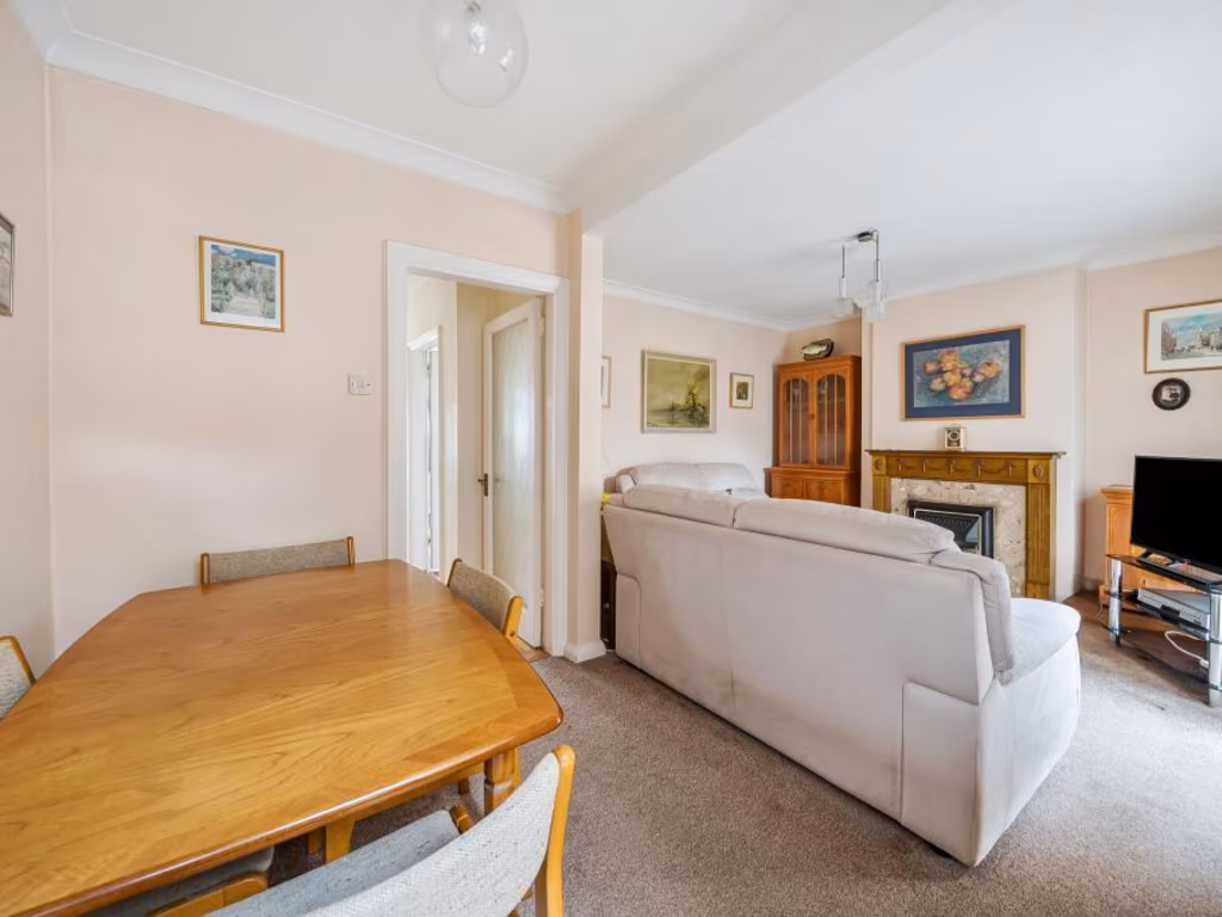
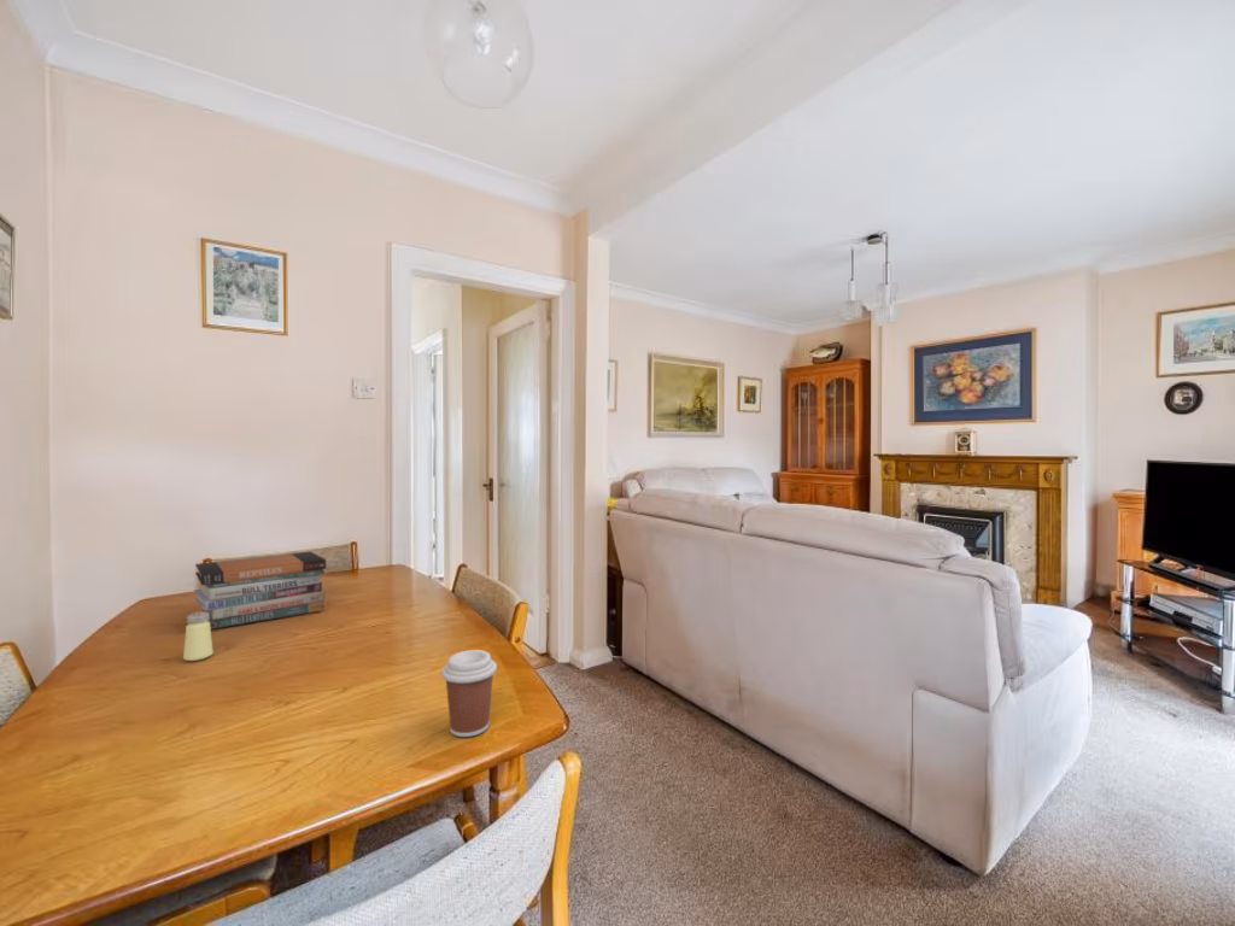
+ book stack [193,550,327,631]
+ saltshaker [182,610,215,662]
+ coffee cup [440,649,498,738]
